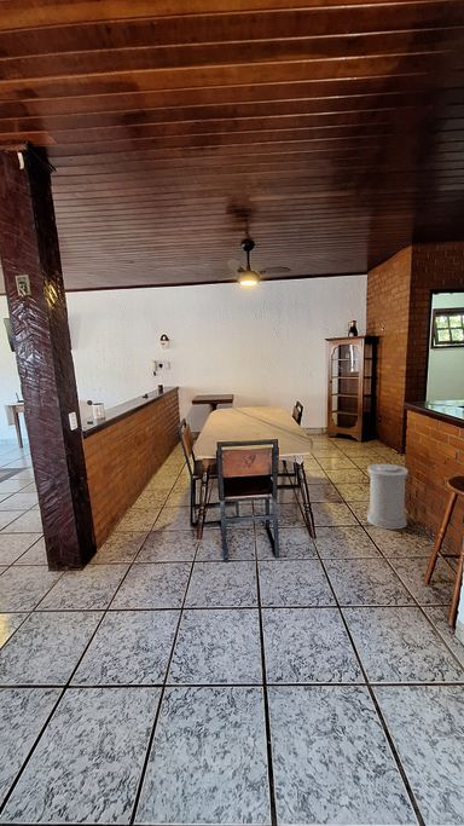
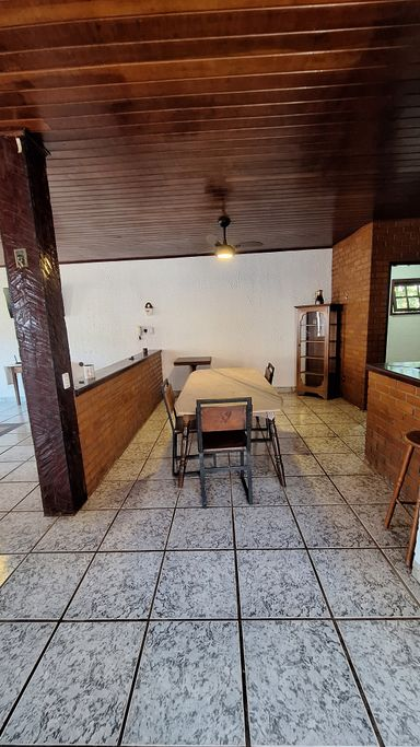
- trash can [366,463,410,530]
